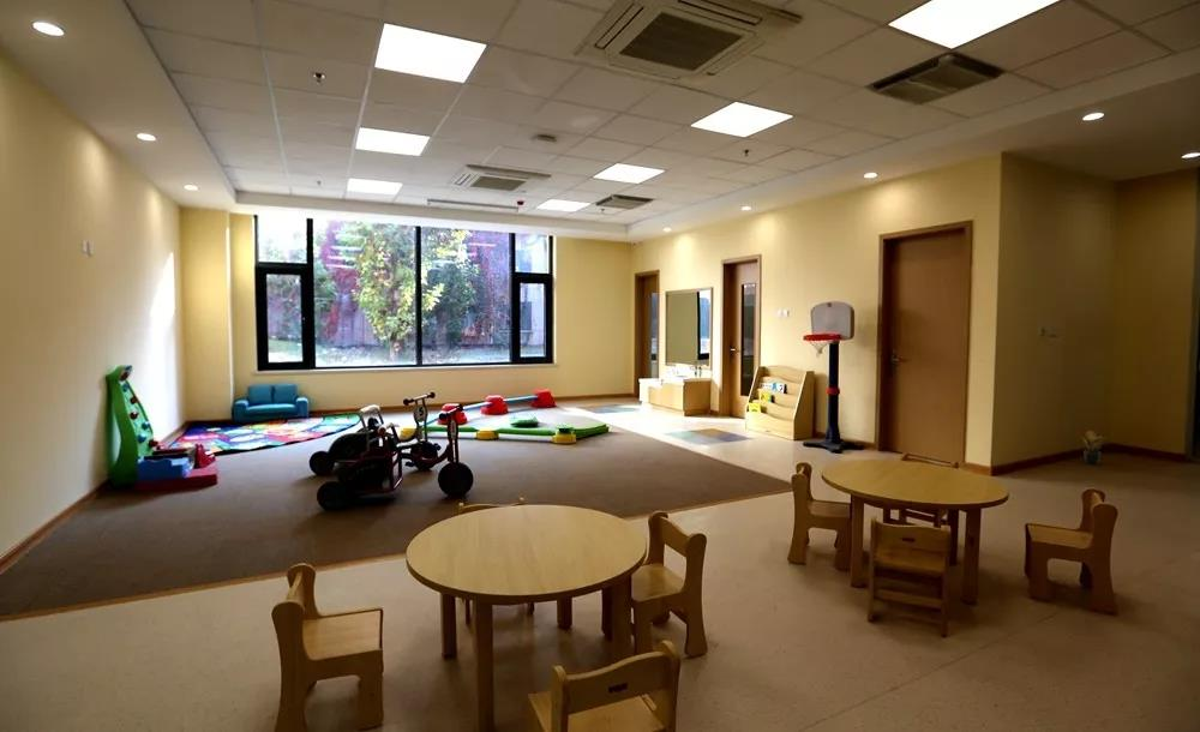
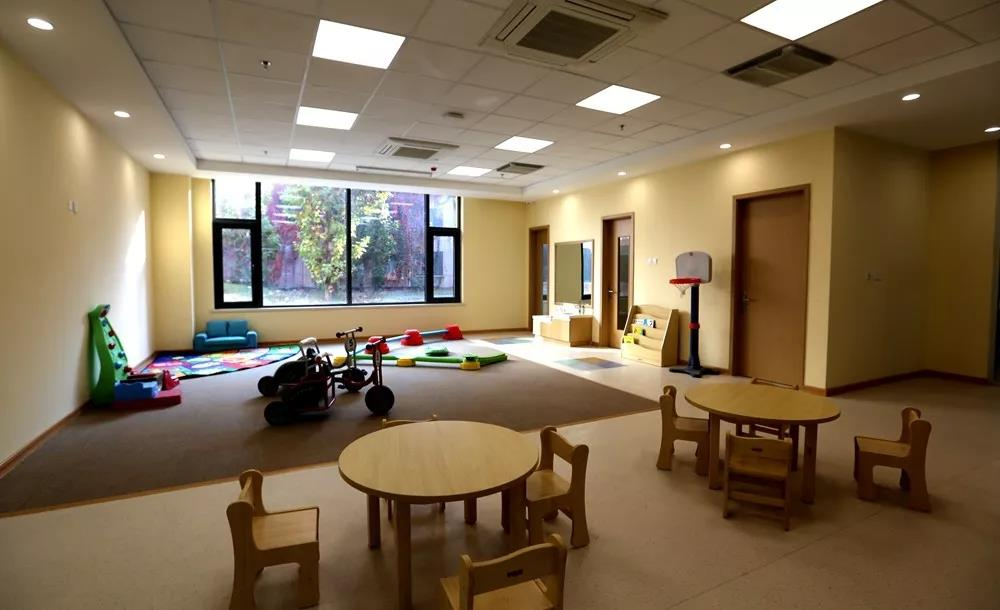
- potted plant [1078,428,1109,466]
